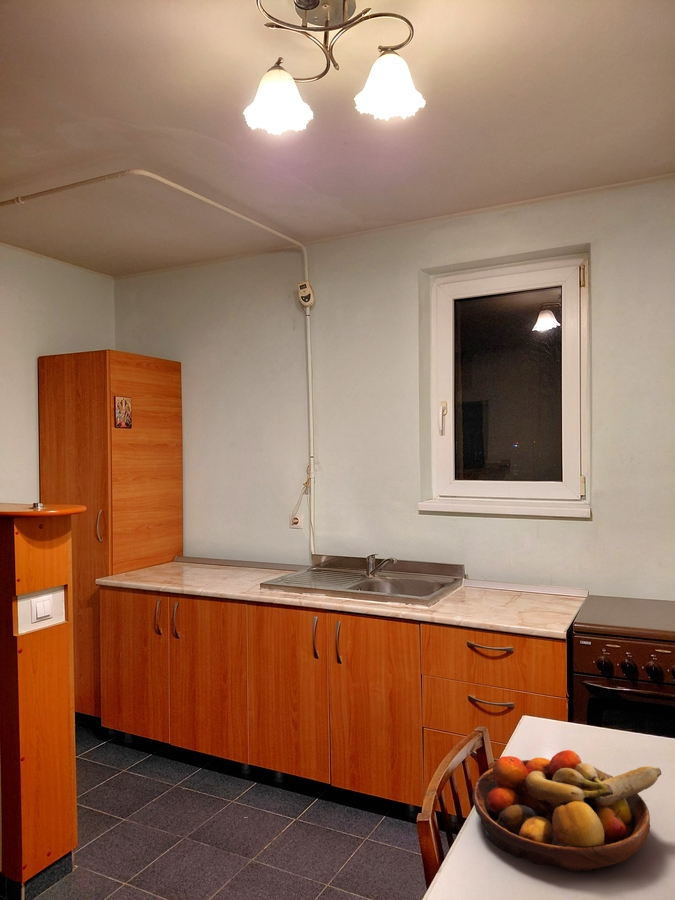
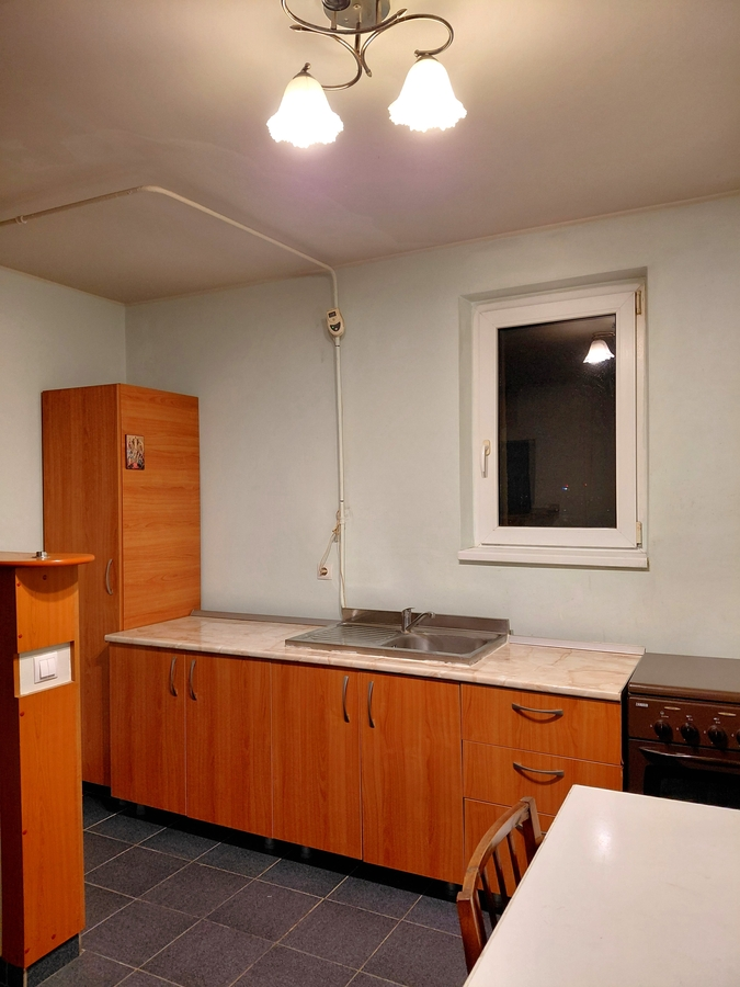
- fruit bowl [471,749,662,873]
